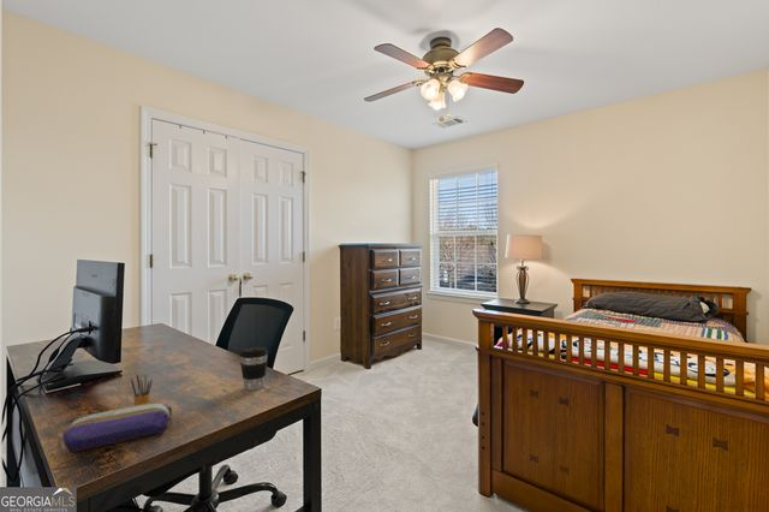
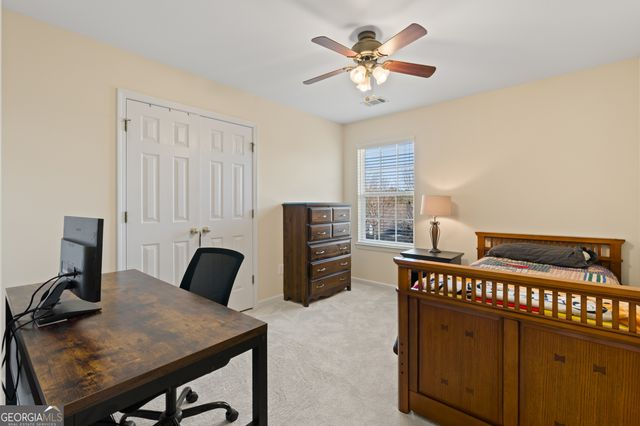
- coffee cup [239,345,269,392]
- pencil case [62,401,173,454]
- pencil box [130,373,154,406]
